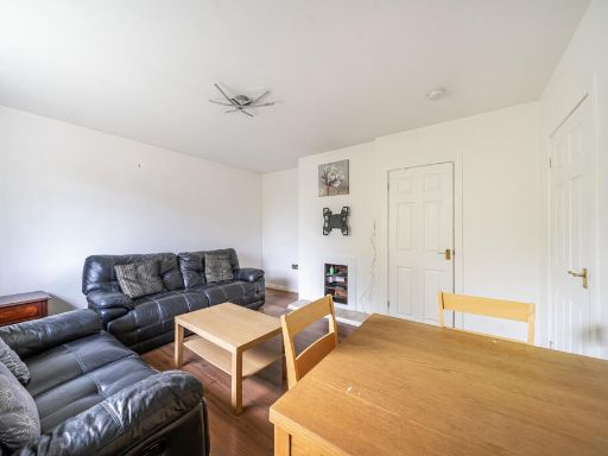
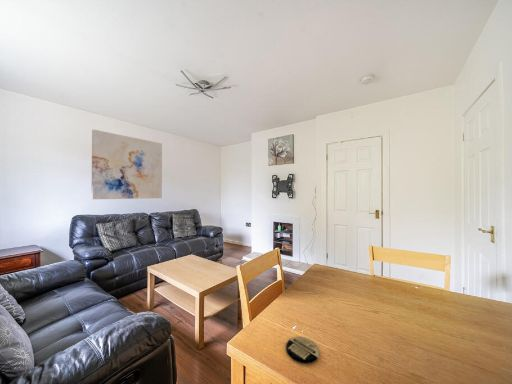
+ coaster [285,336,321,364]
+ wall art [90,128,163,200]
